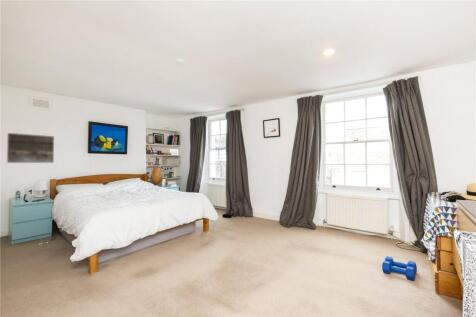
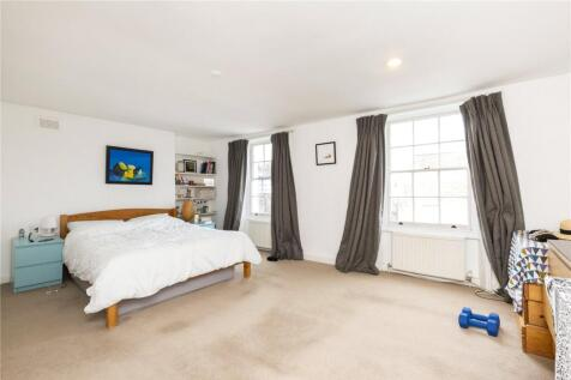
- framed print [6,132,55,164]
